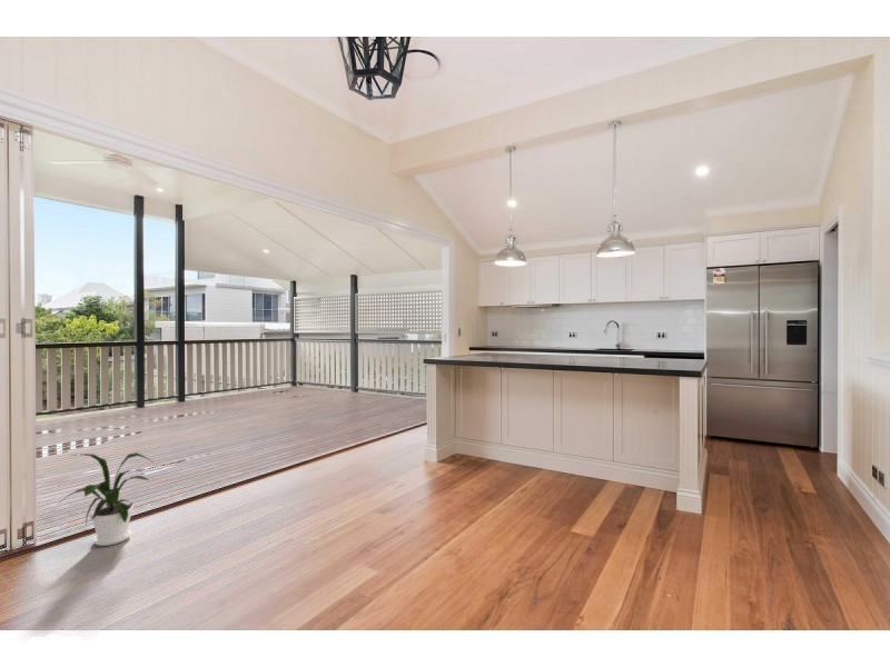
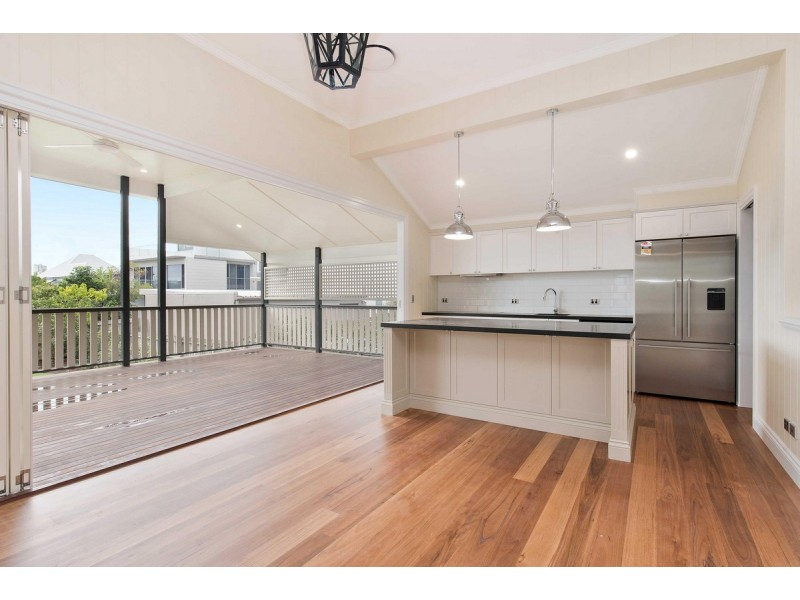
- house plant [56,451,155,547]
